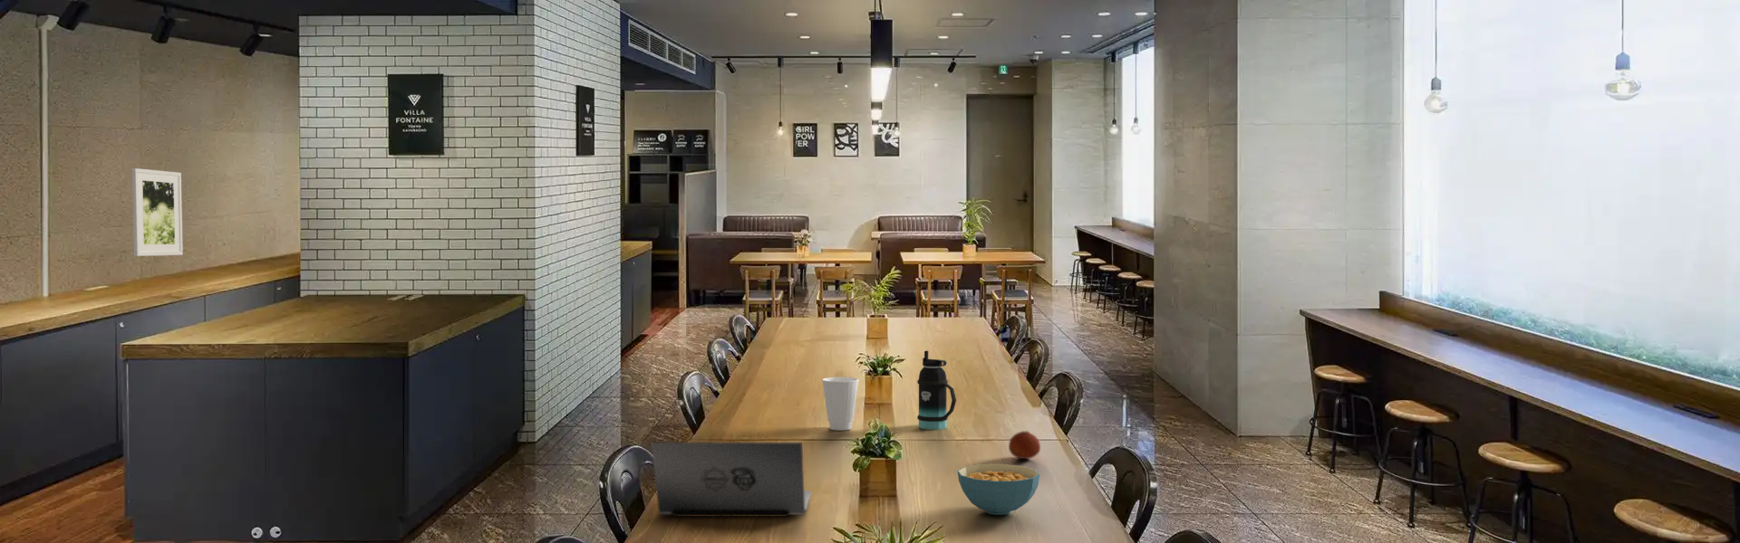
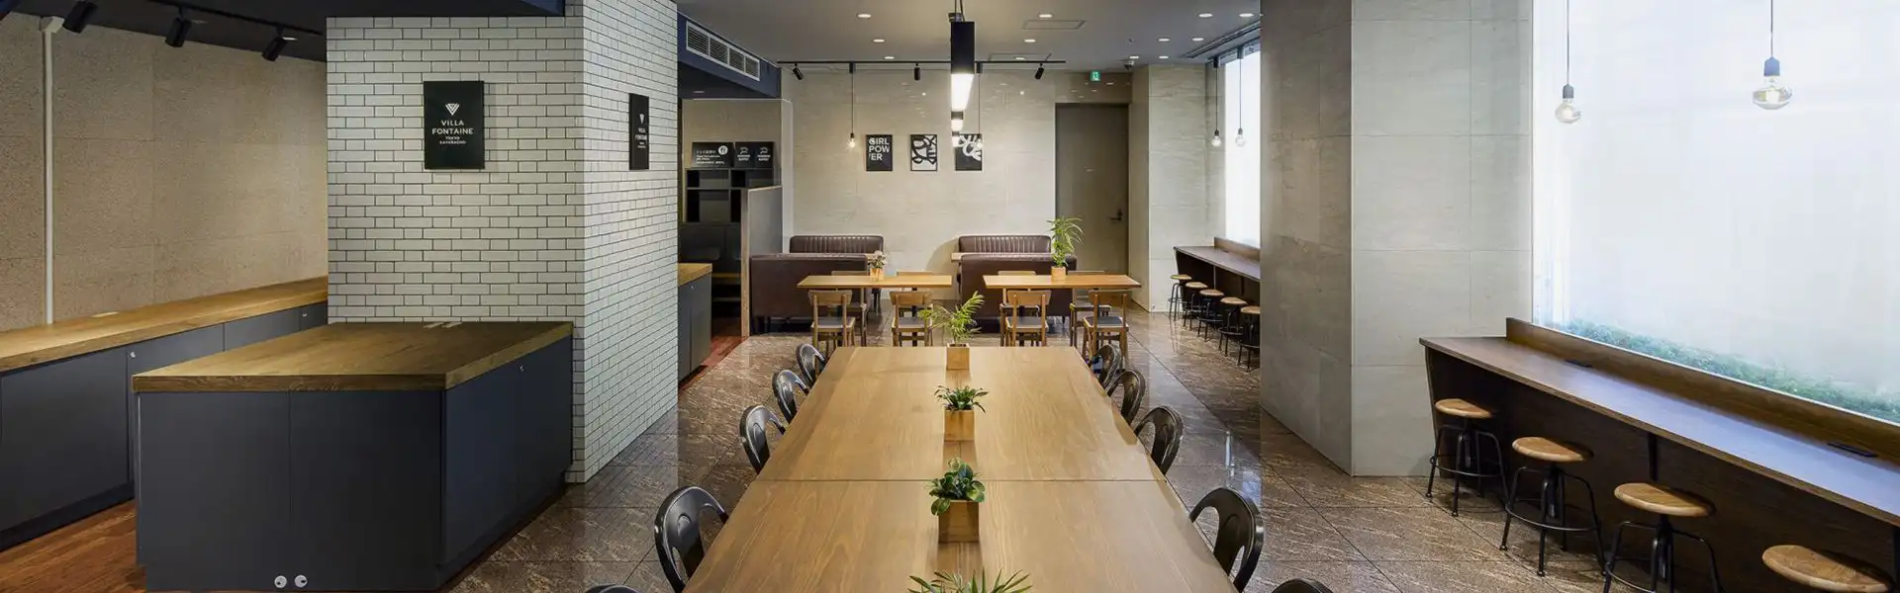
- laptop [650,442,812,518]
- bottle [917,350,957,431]
- cereal bowl [957,463,1041,516]
- fruit [1008,430,1041,460]
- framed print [131,167,184,257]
- cup [821,377,860,432]
